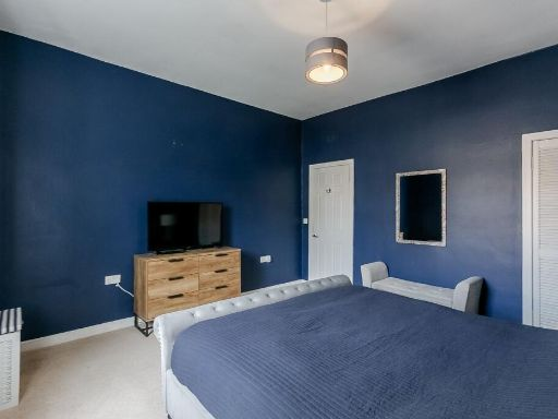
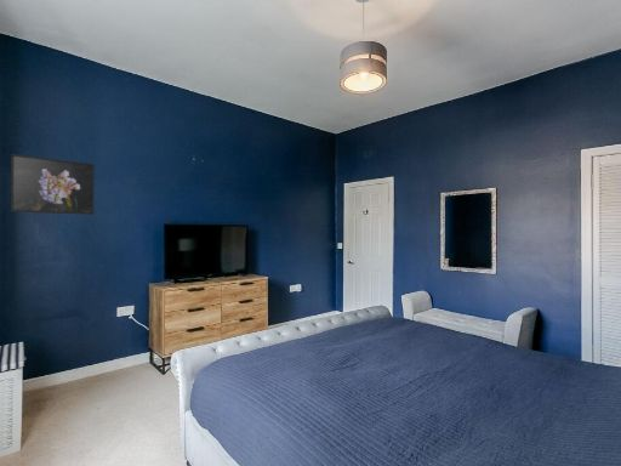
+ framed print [10,153,96,216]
